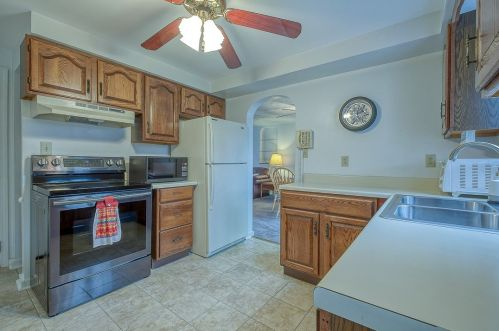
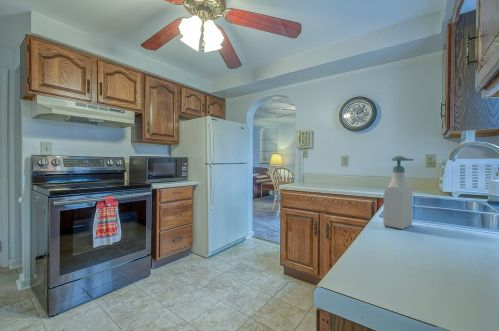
+ soap bottle [382,155,415,230]
